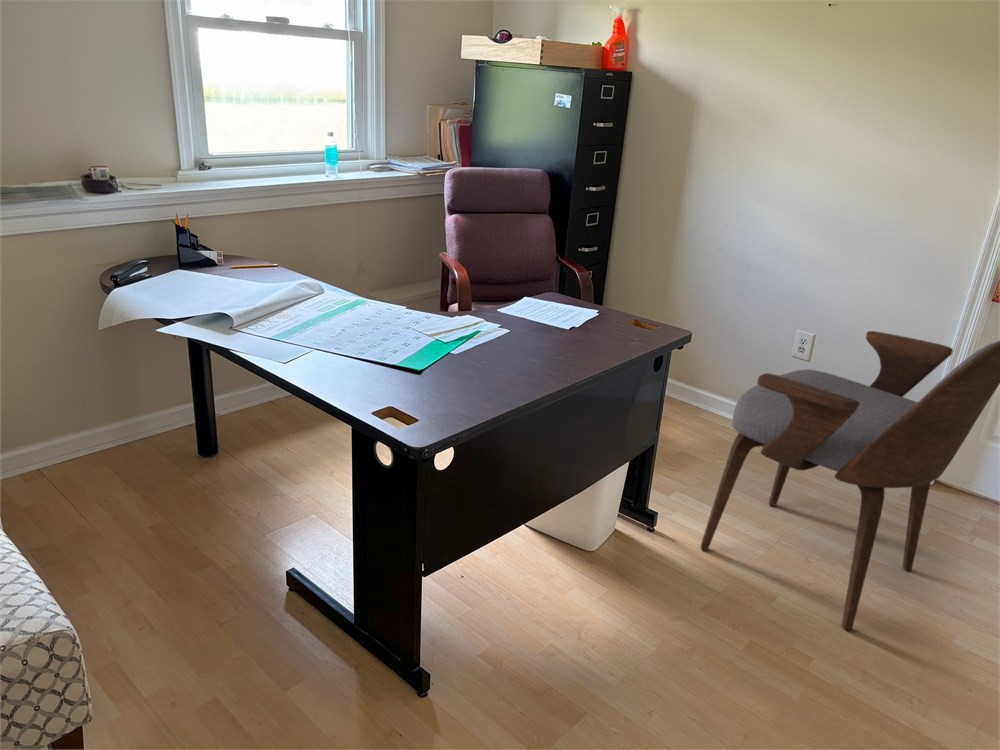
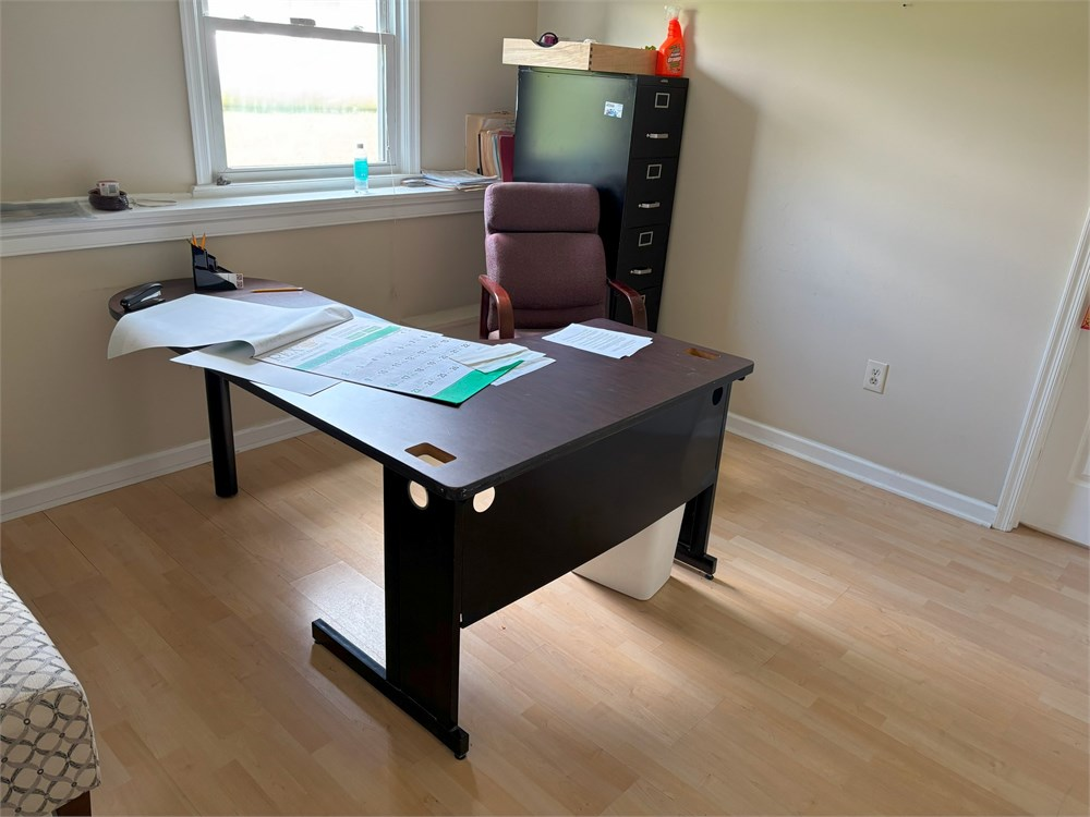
- armchair [700,330,1000,631]
